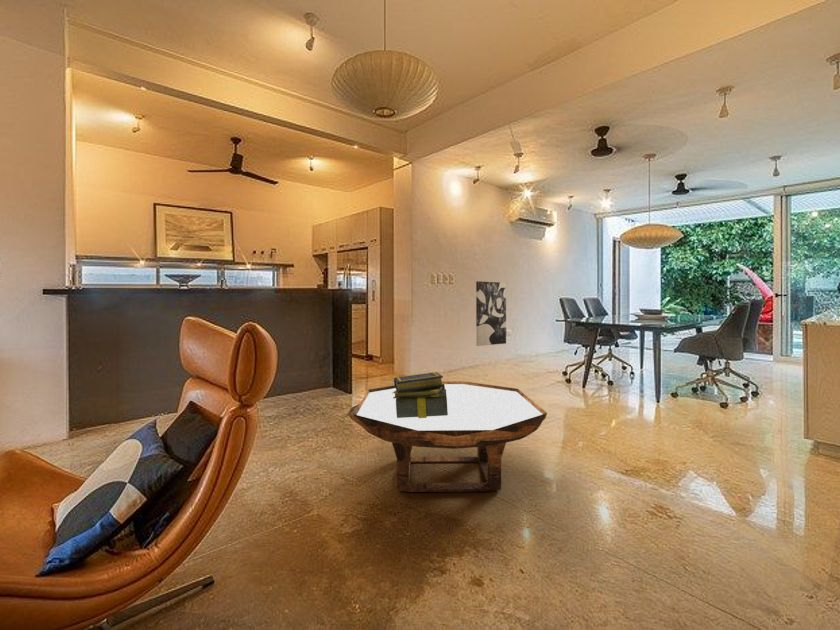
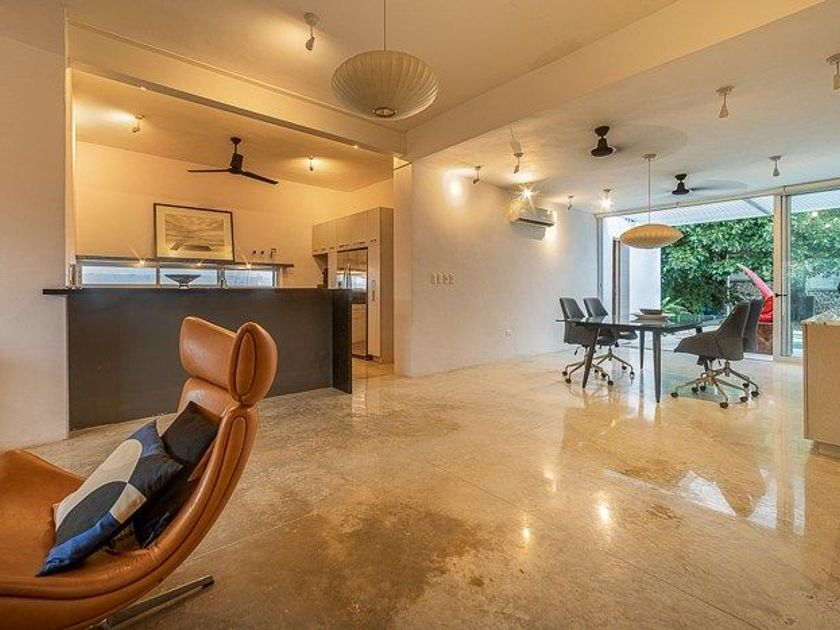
- wall art [475,280,507,347]
- coffee table [347,380,548,493]
- stack of books [392,371,448,418]
